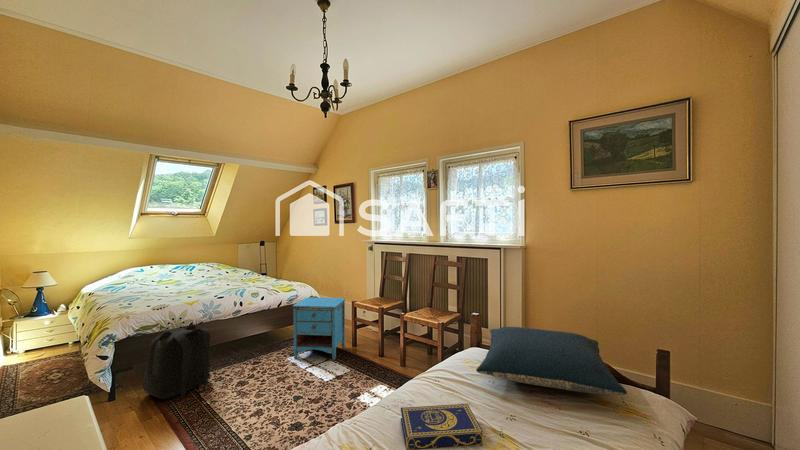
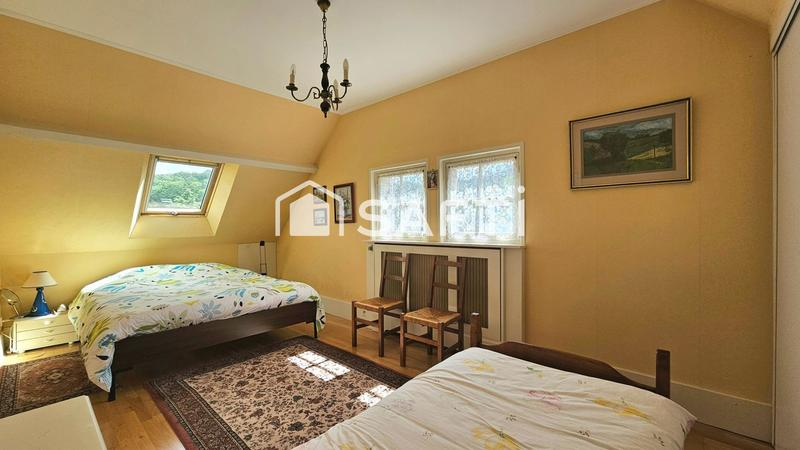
- book [400,403,487,450]
- pillow [475,326,628,396]
- backpack [143,324,212,400]
- nightstand [292,297,346,361]
